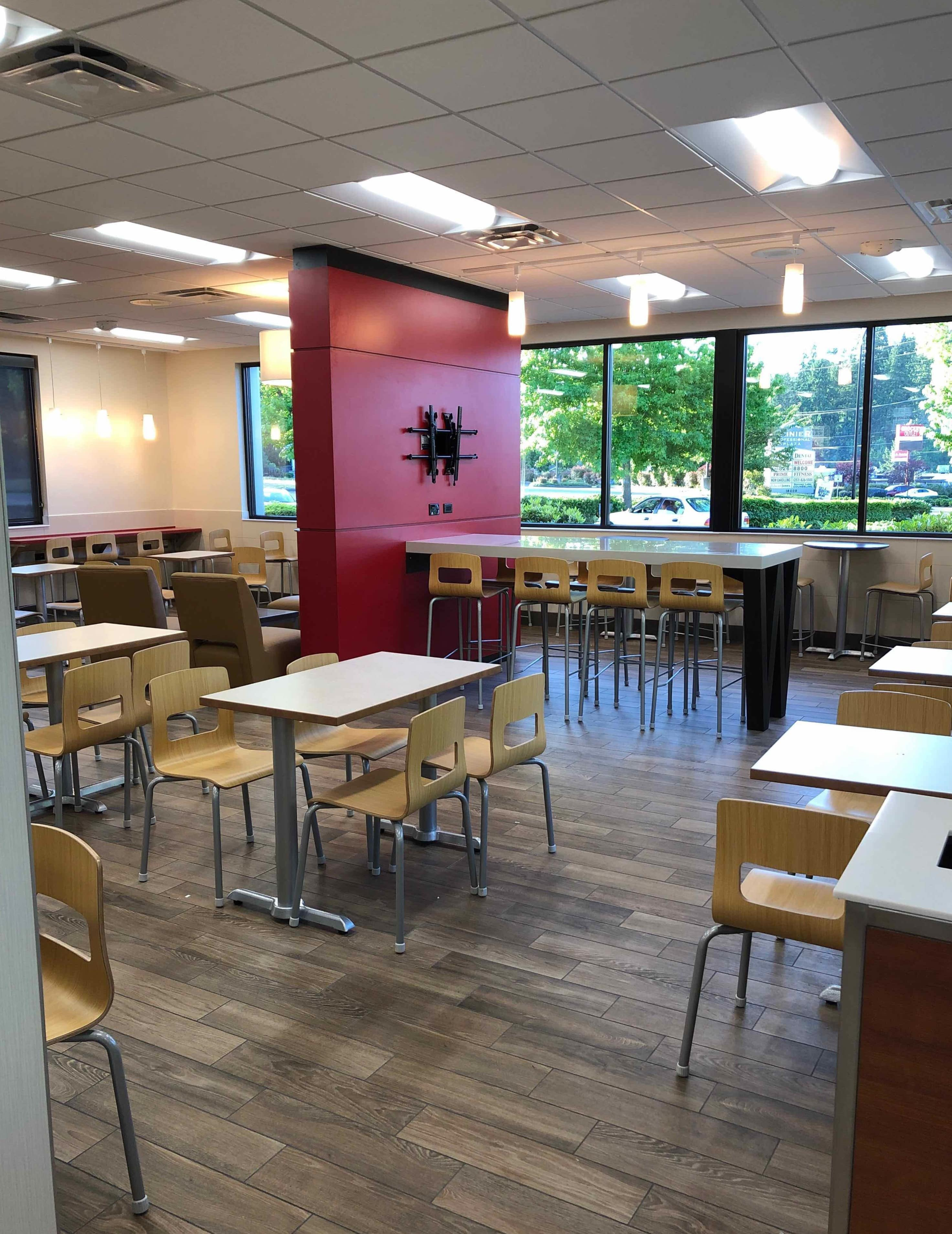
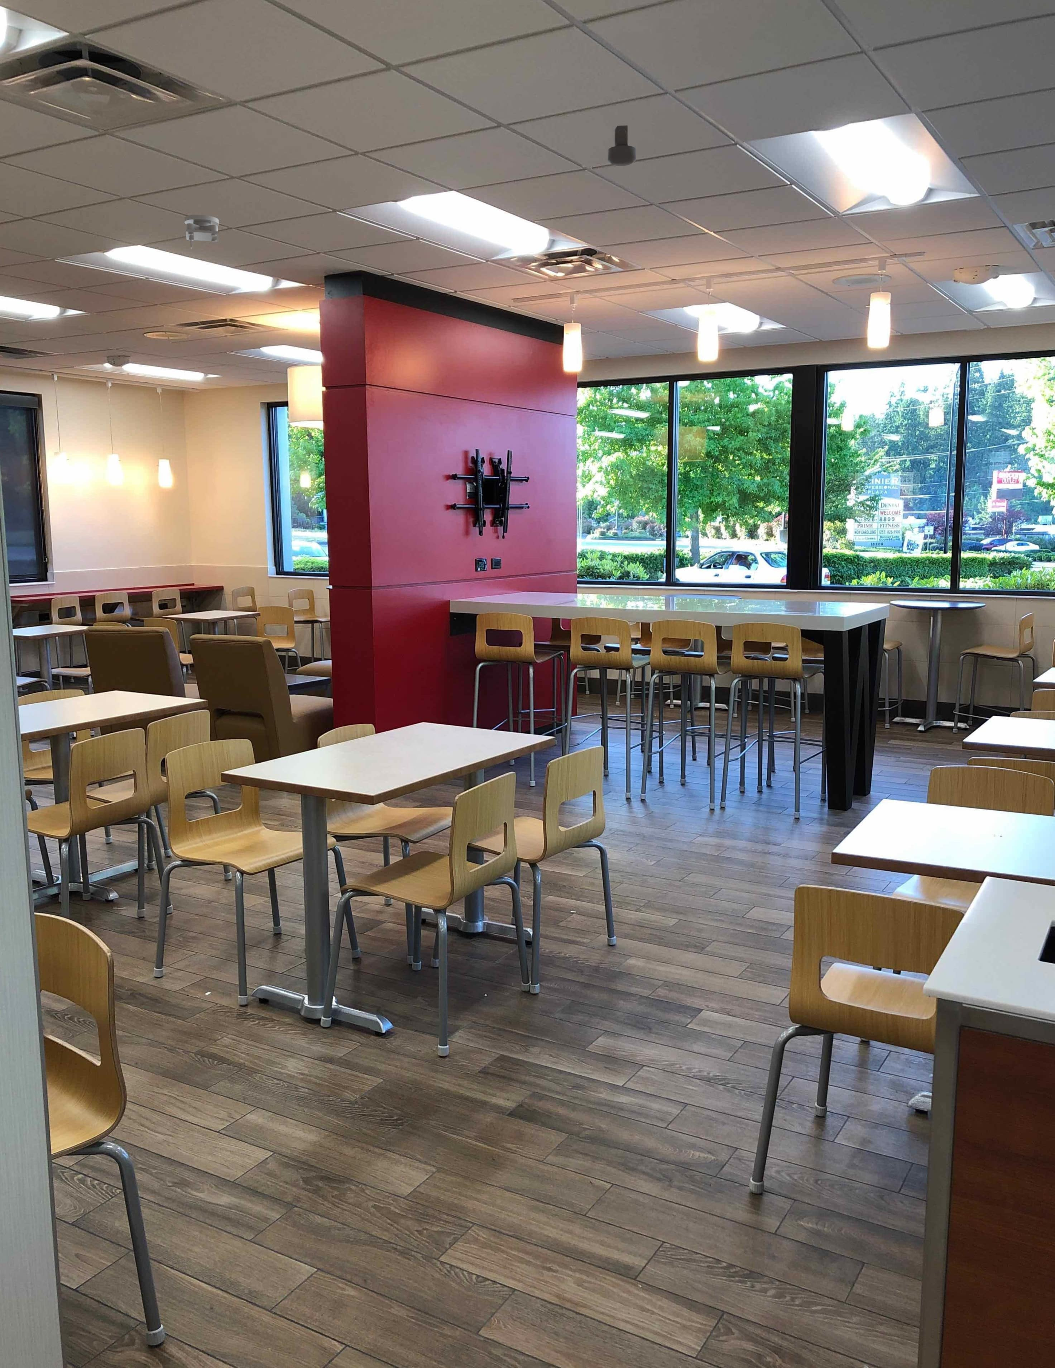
+ smoke detector [184,214,219,249]
+ security camera [607,125,636,166]
